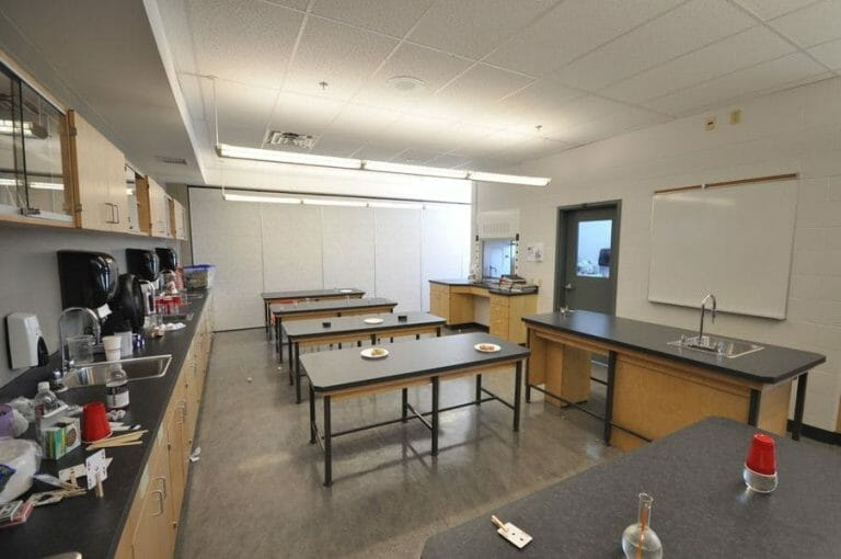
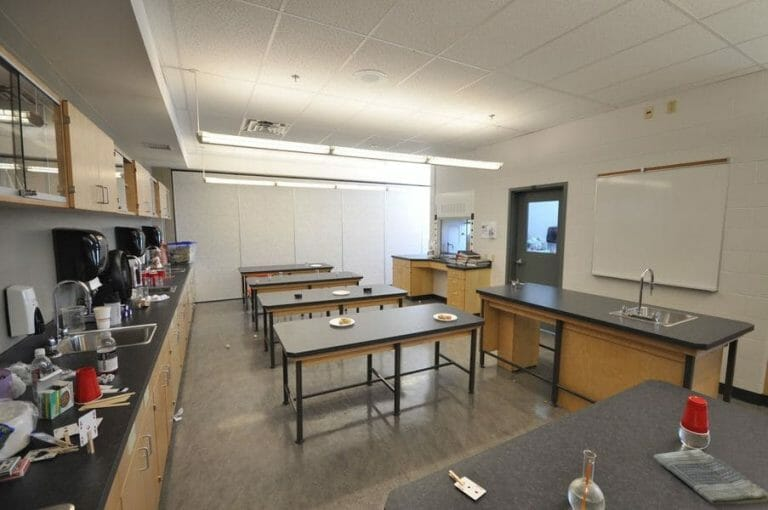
+ dish towel [653,448,768,506]
